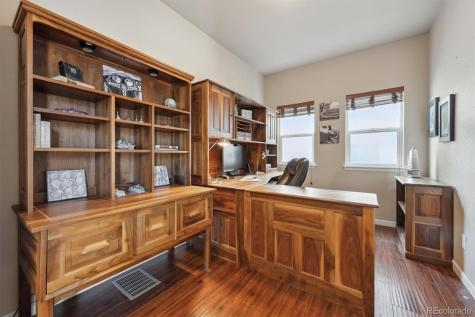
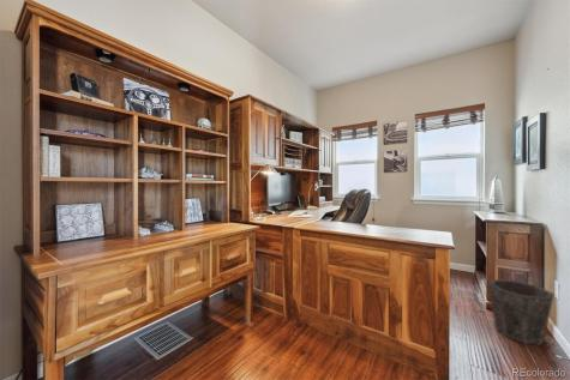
+ waste bin [487,278,556,346]
